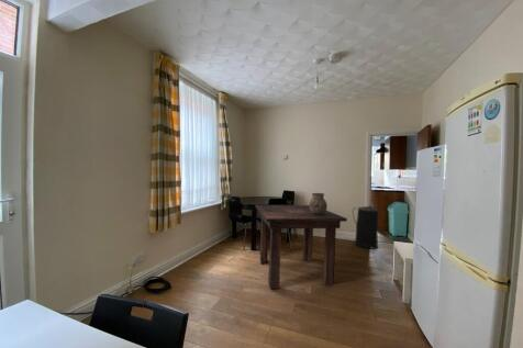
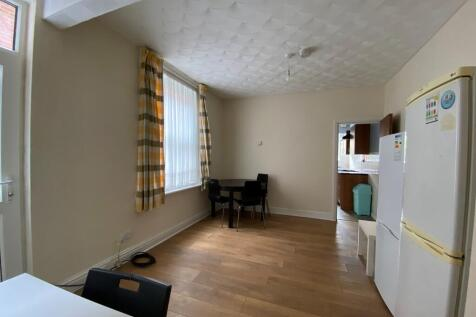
- dining table [254,204,348,290]
- ceramic pot [309,192,327,215]
- trash can [352,204,380,250]
